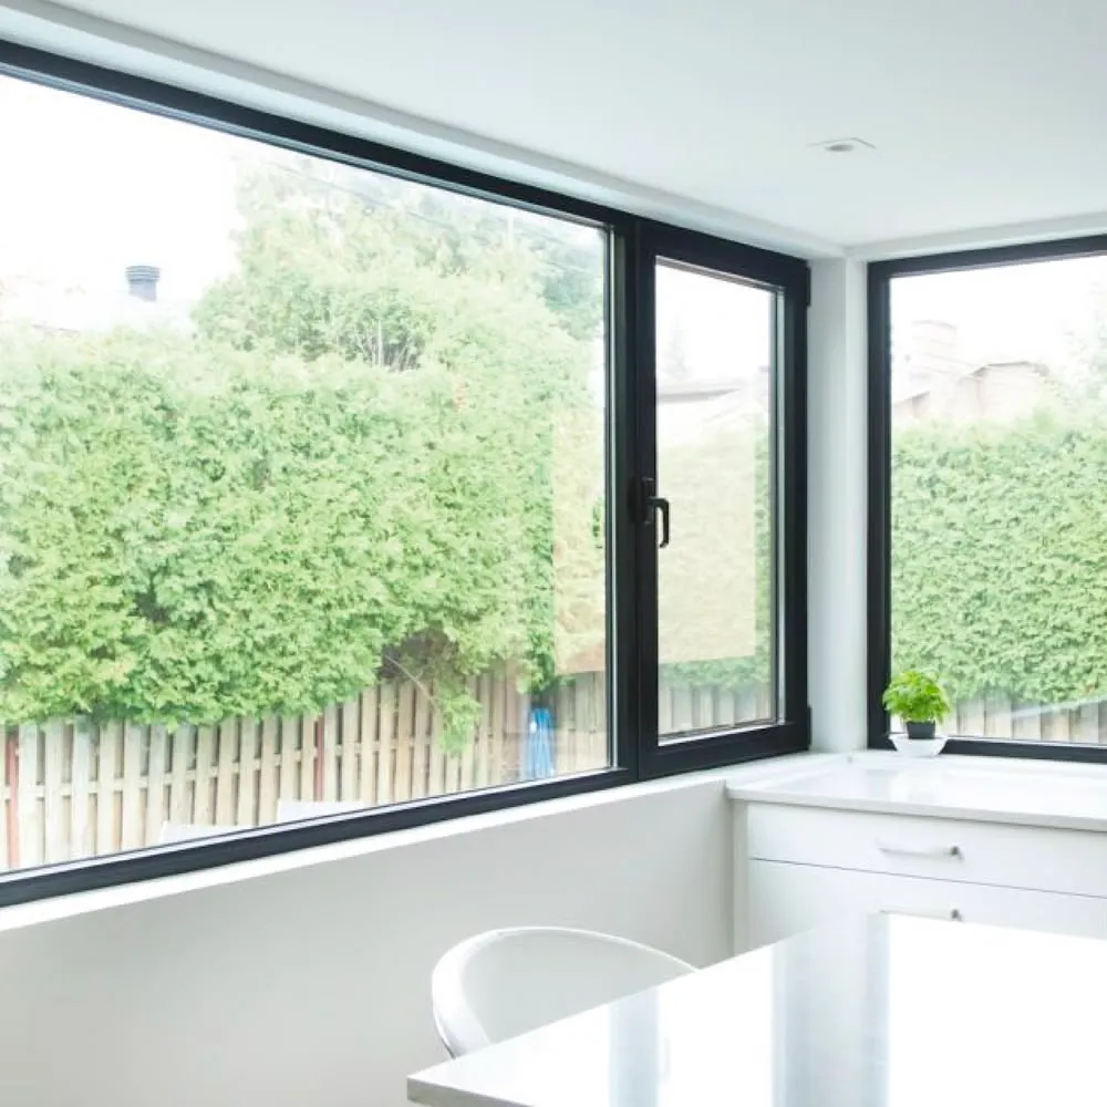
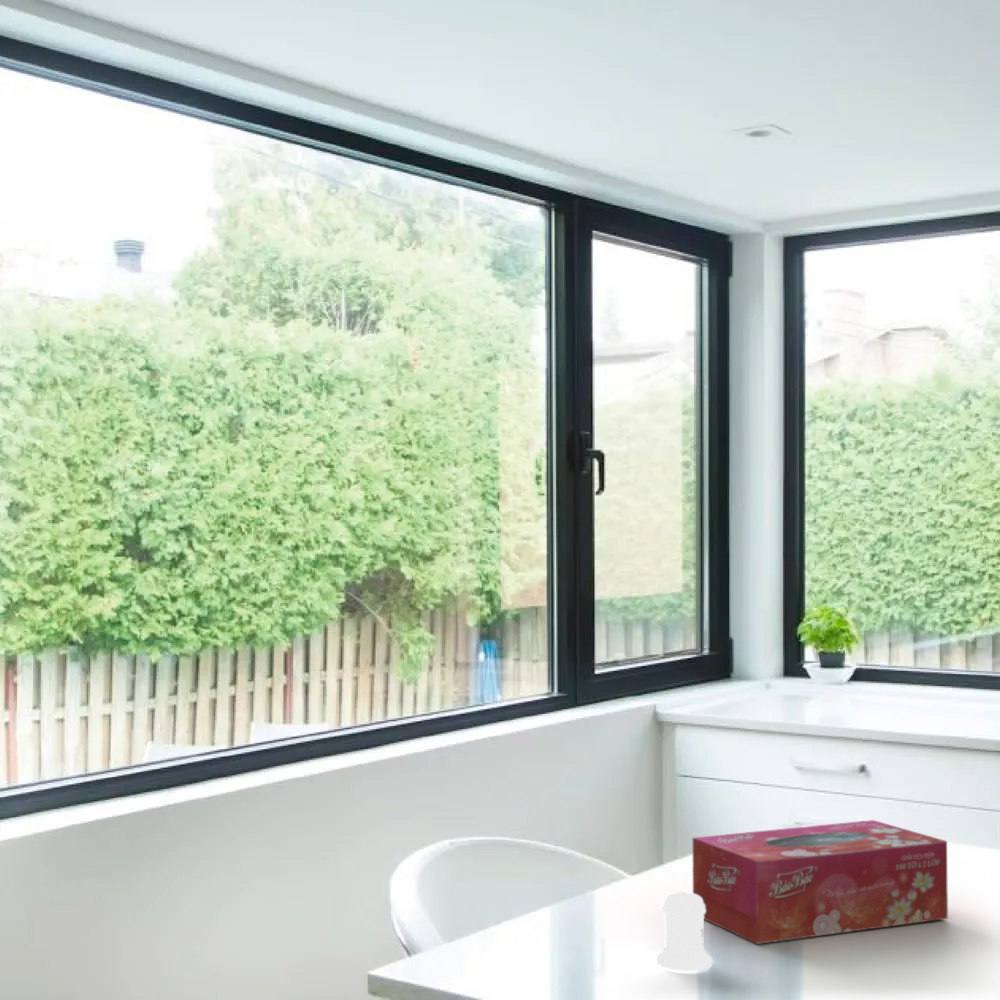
+ salt shaker [656,891,713,972]
+ tissue box [692,819,949,945]
